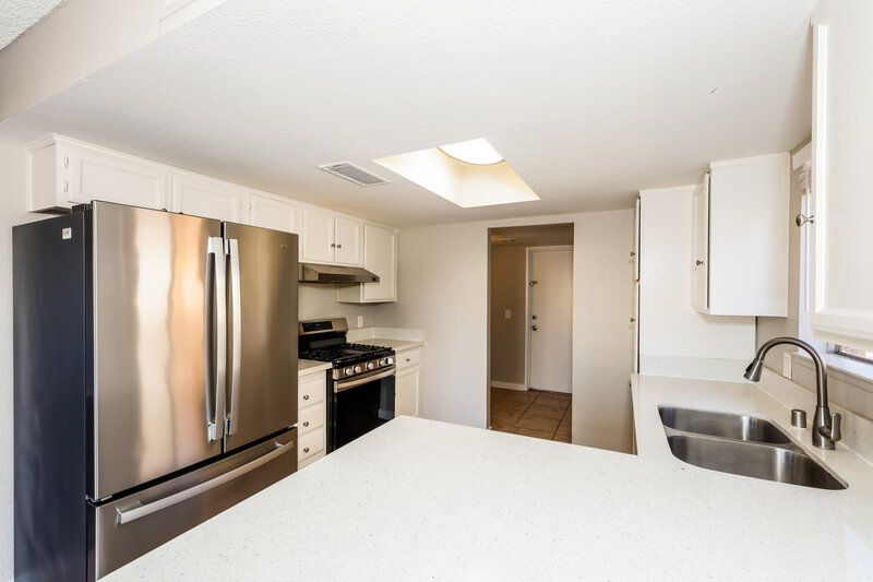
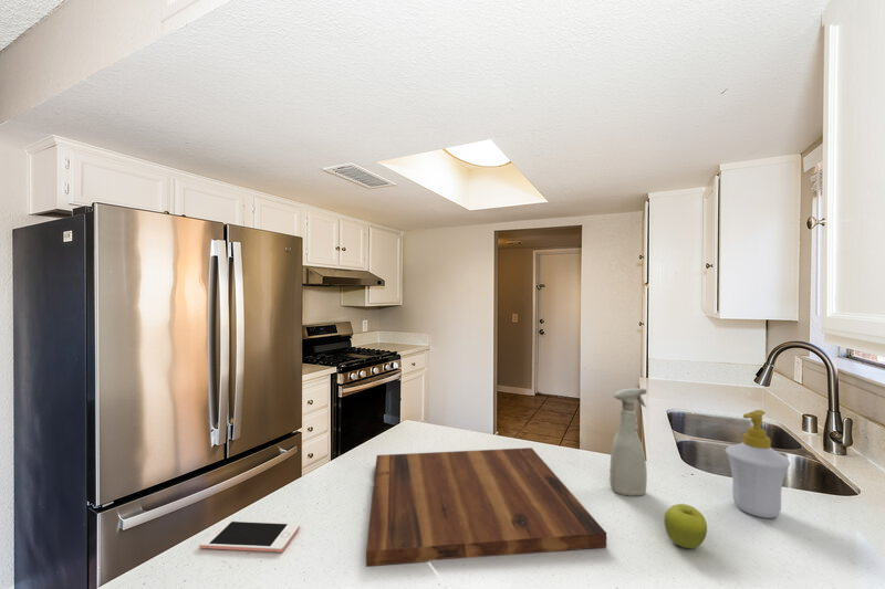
+ cutting board [365,446,607,568]
+ cell phone [199,519,301,554]
+ spray bottle [608,387,648,497]
+ soap bottle [725,409,791,519]
+ fruit [663,503,708,549]
